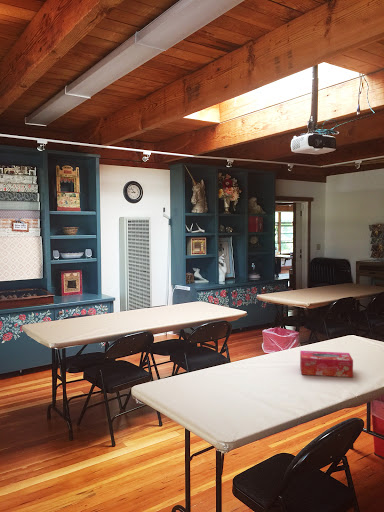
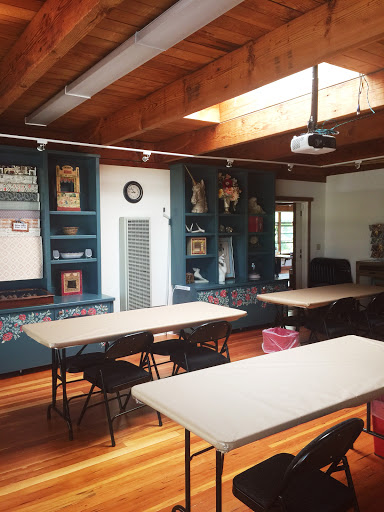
- tissue box [299,350,354,378]
